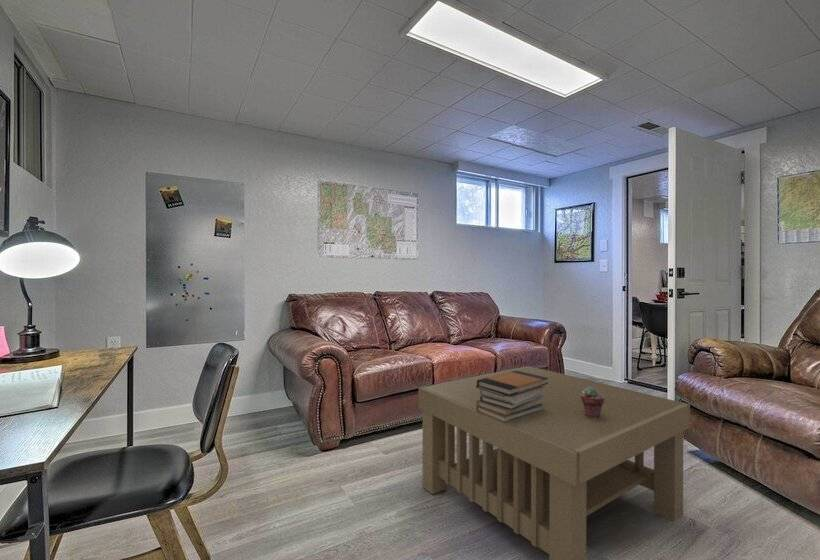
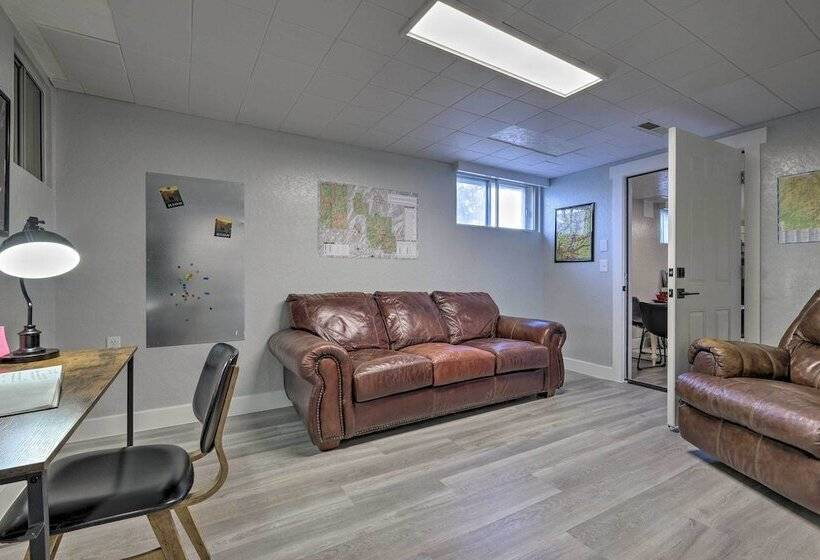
- potted succulent [581,387,604,419]
- book stack [476,370,548,422]
- coffee table [417,365,691,560]
